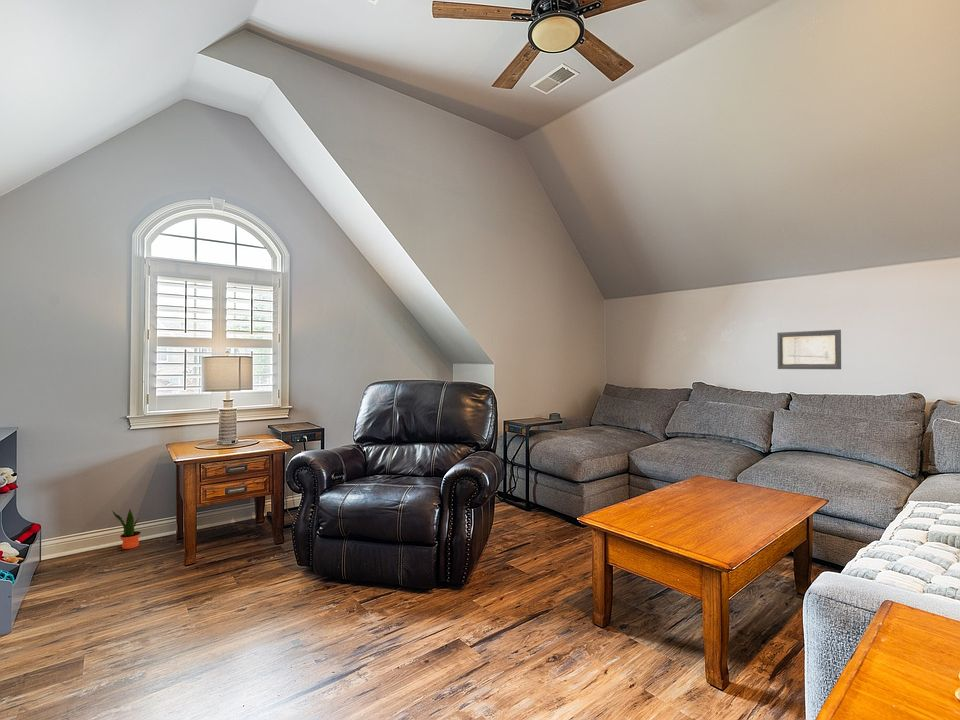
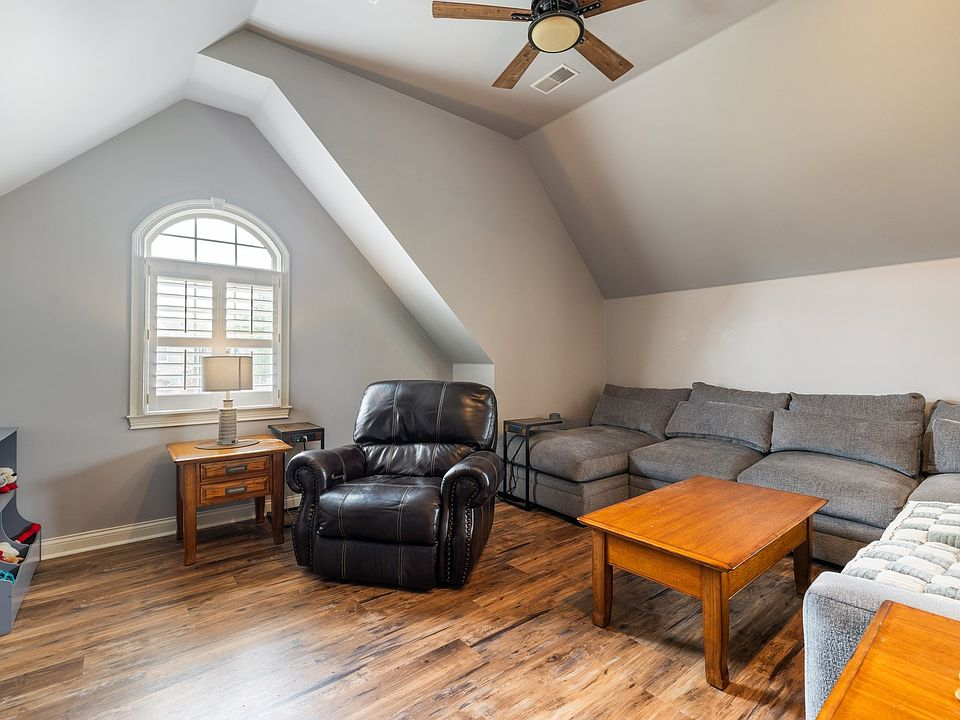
- wall art [776,329,842,370]
- potted plant [111,509,142,550]
